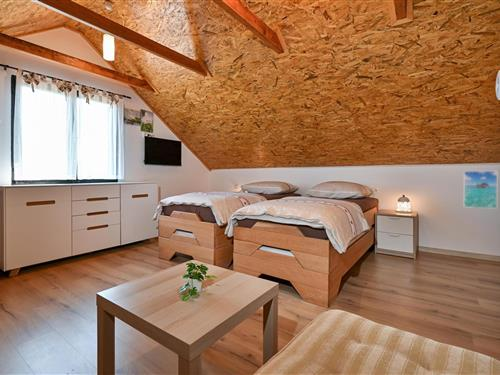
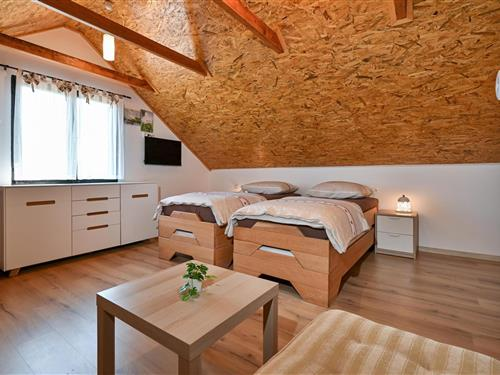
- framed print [463,170,498,209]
